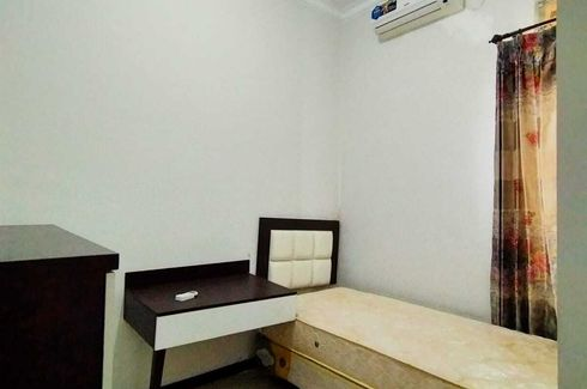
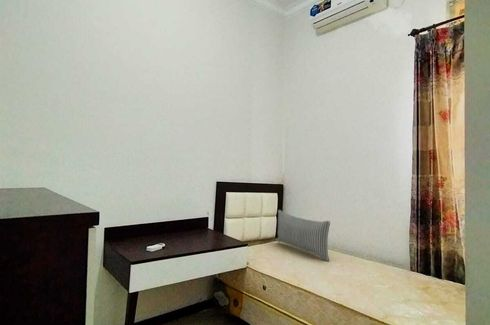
+ pillow [277,209,331,262]
